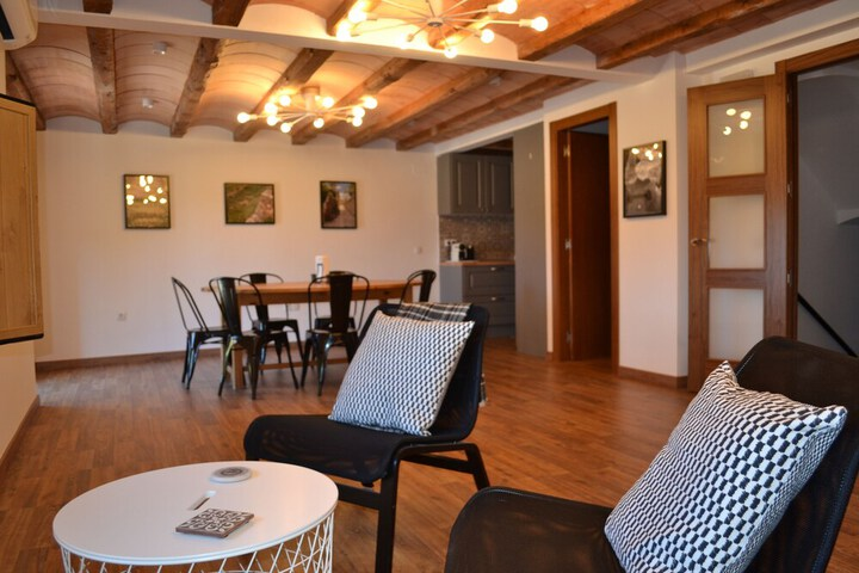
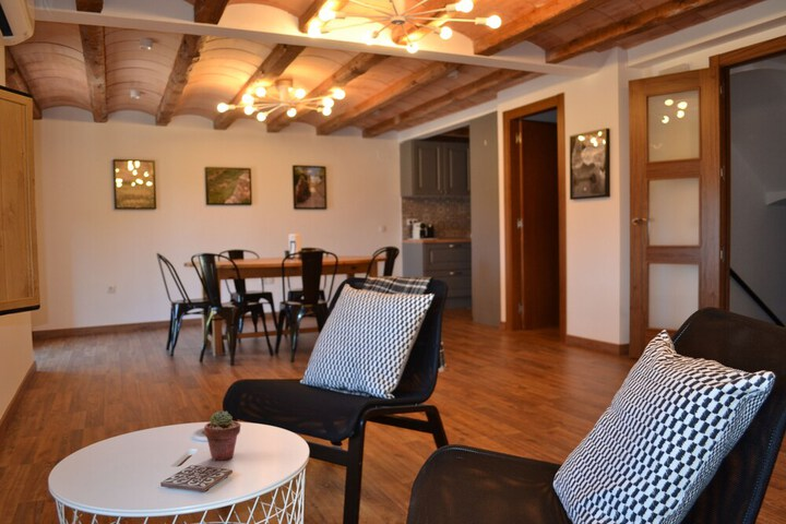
+ potted succulent [203,409,241,462]
